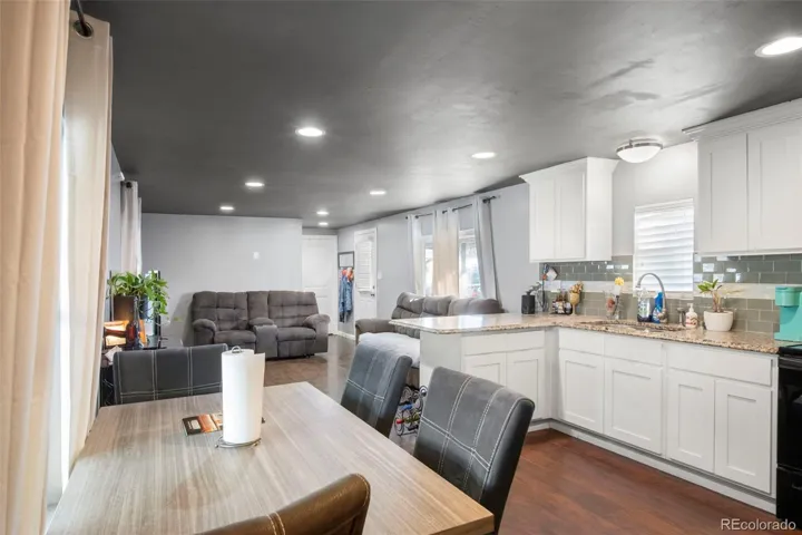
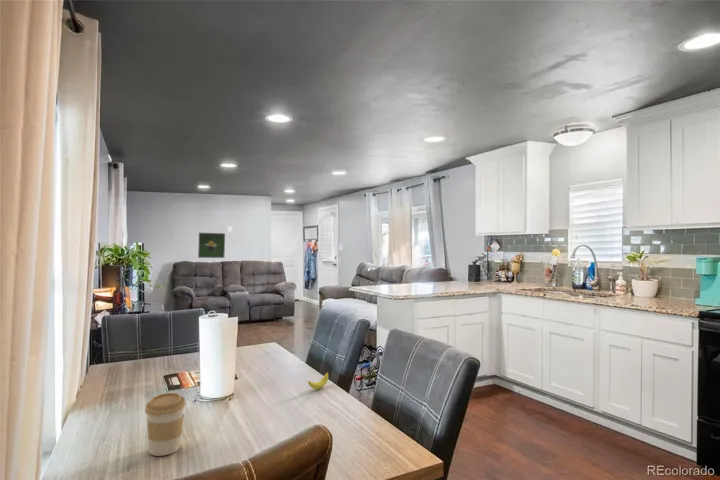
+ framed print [197,232,226,259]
+ coffee cup [144,392,187,457]
+ banana [307,370,330,390]
